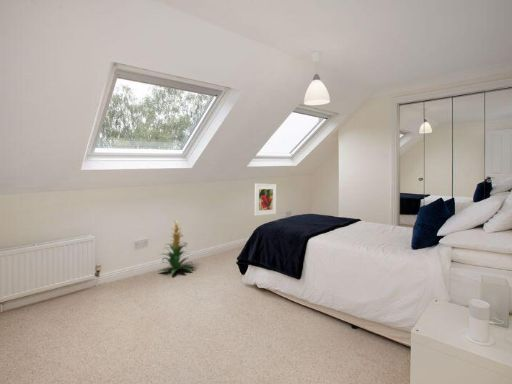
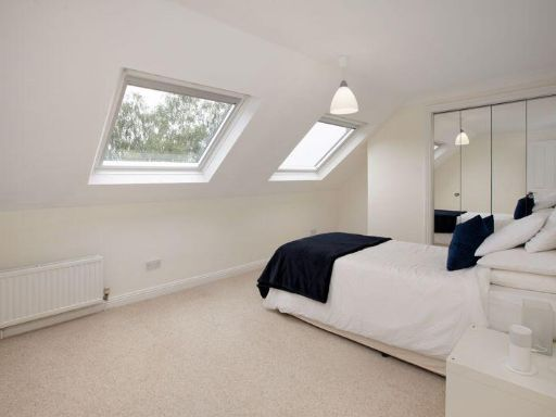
- indoor plant [157,219,193,275]
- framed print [254,183,277,217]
